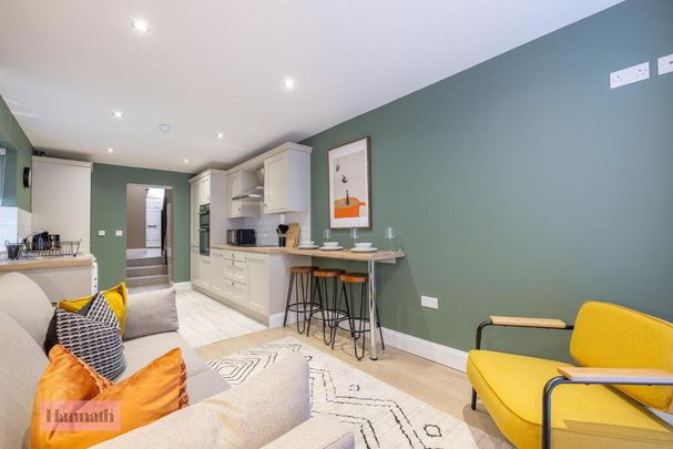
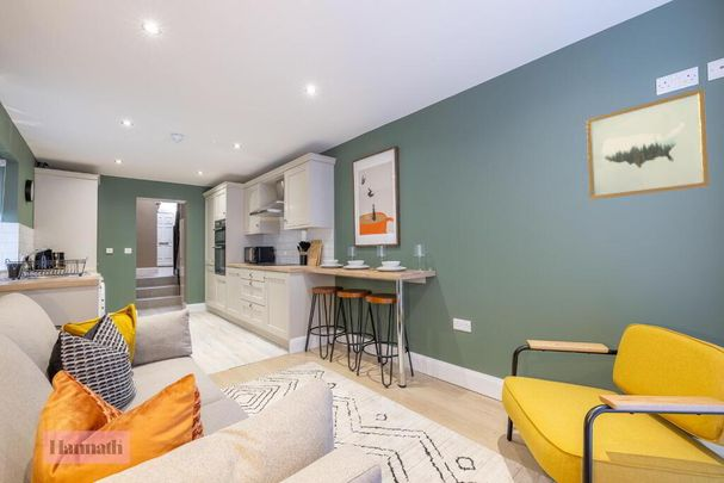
+ wall art [586,87,711,200]
